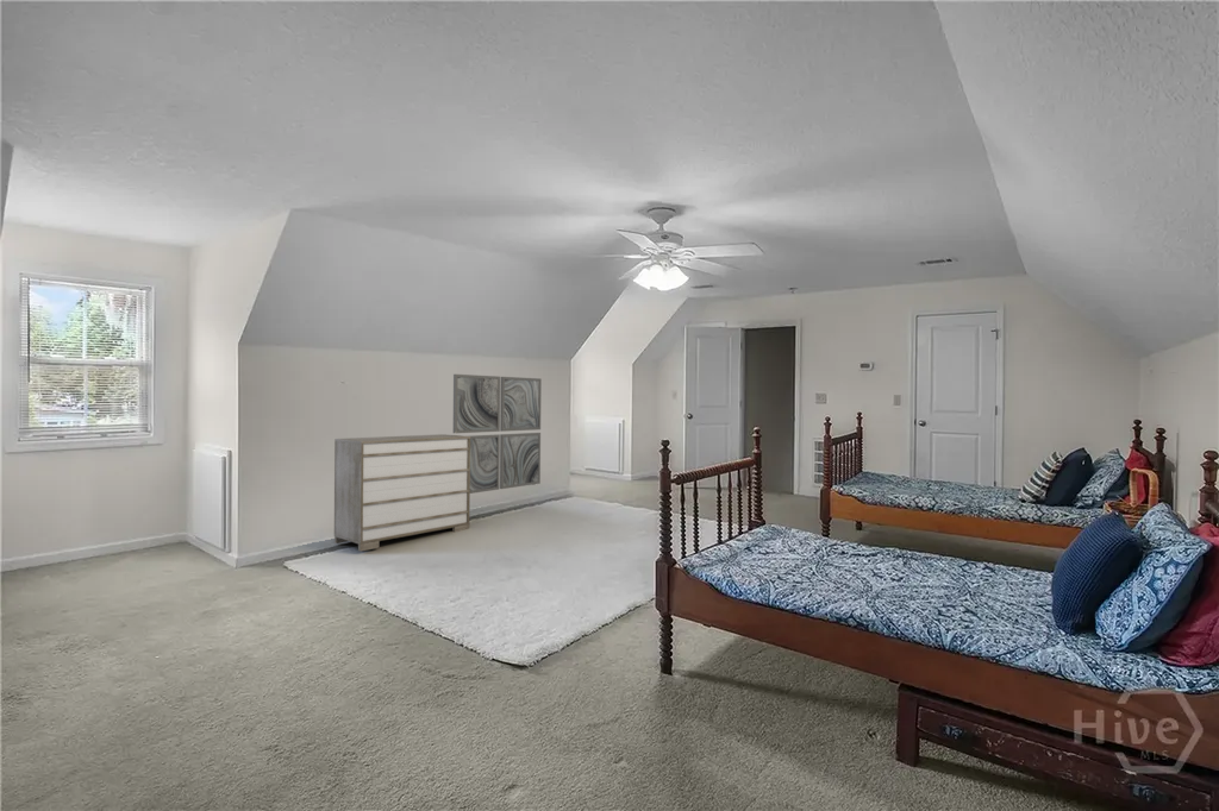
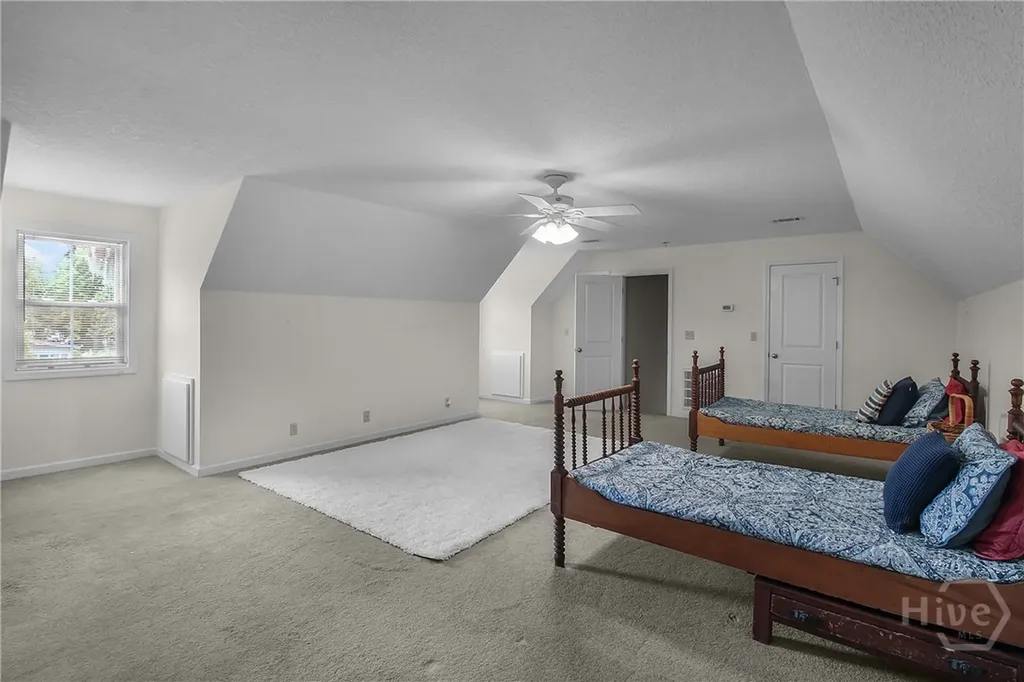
- wall art [452,373,543,495]
- dresser [333,433,471,552]
